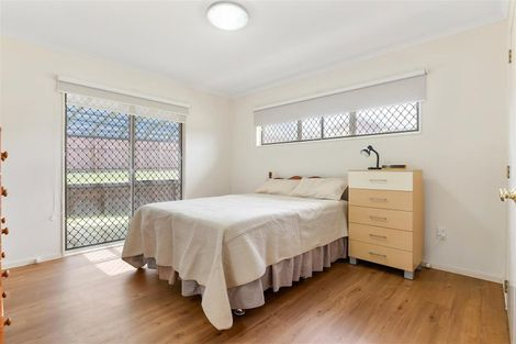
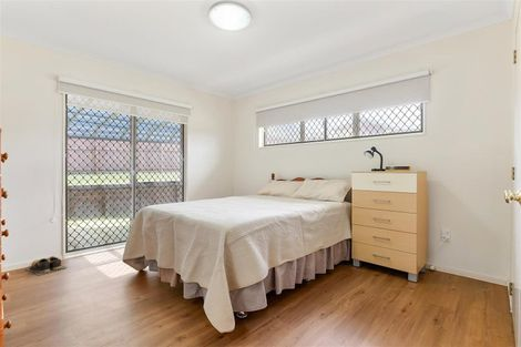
+ shoes [24,255,68,276]
